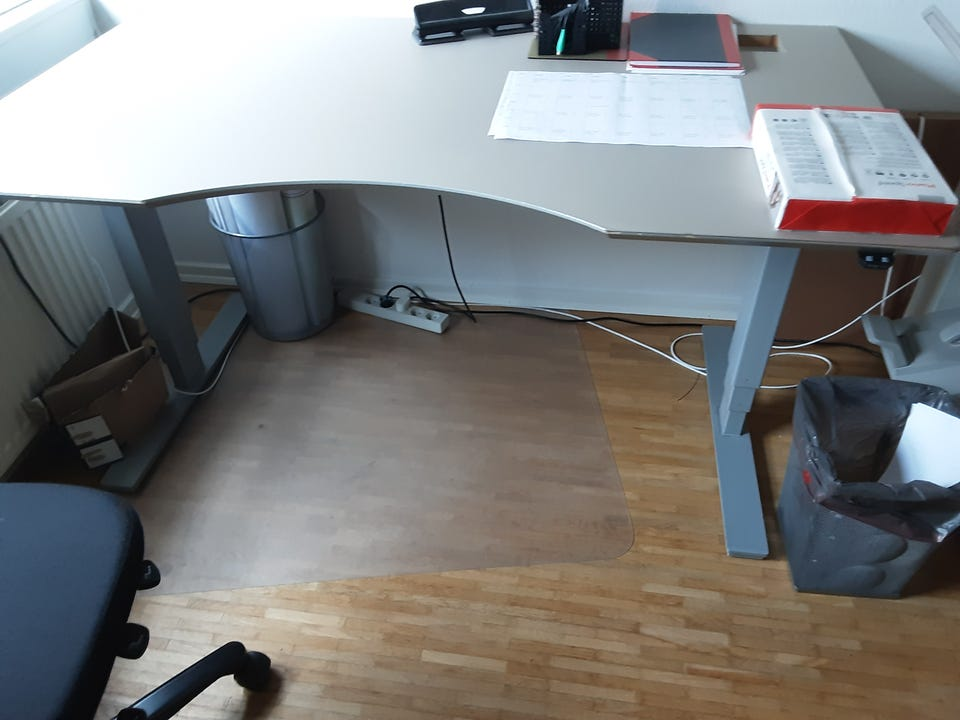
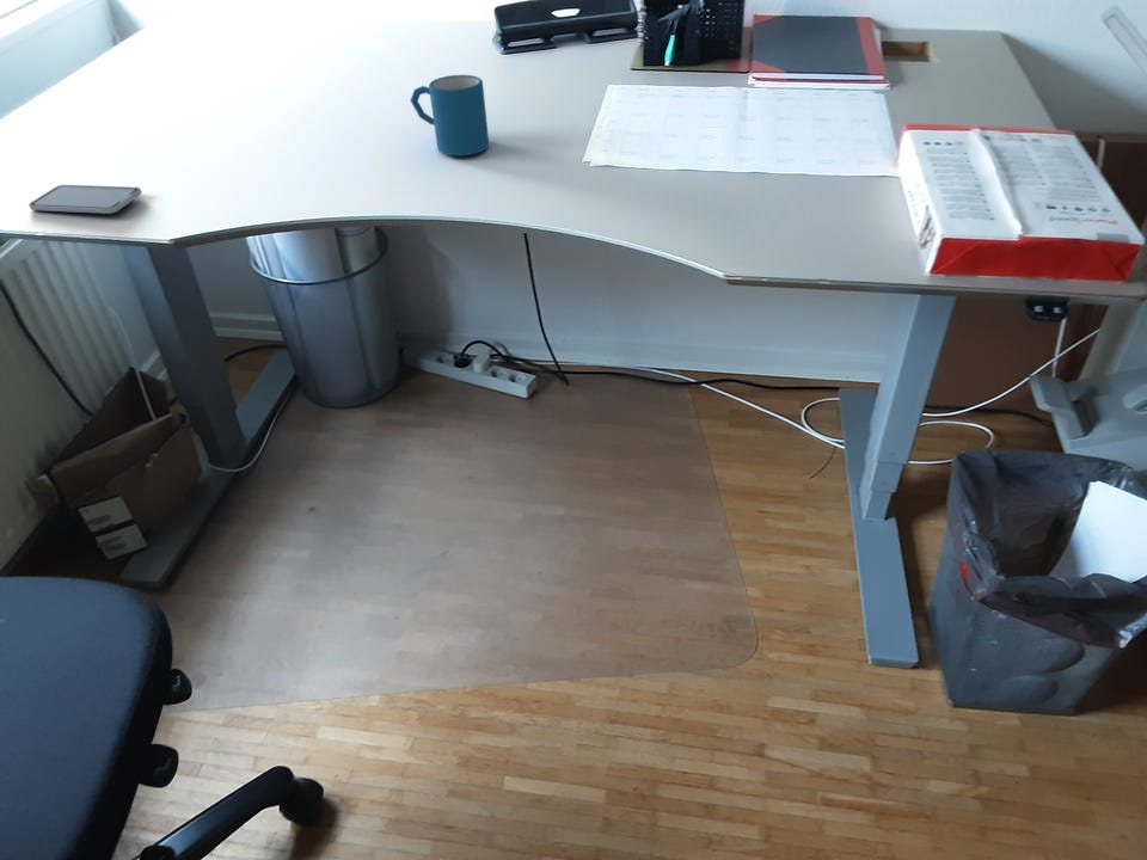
+ mug [409,74,490,156]
+ smartphone [27,184,143,215]
